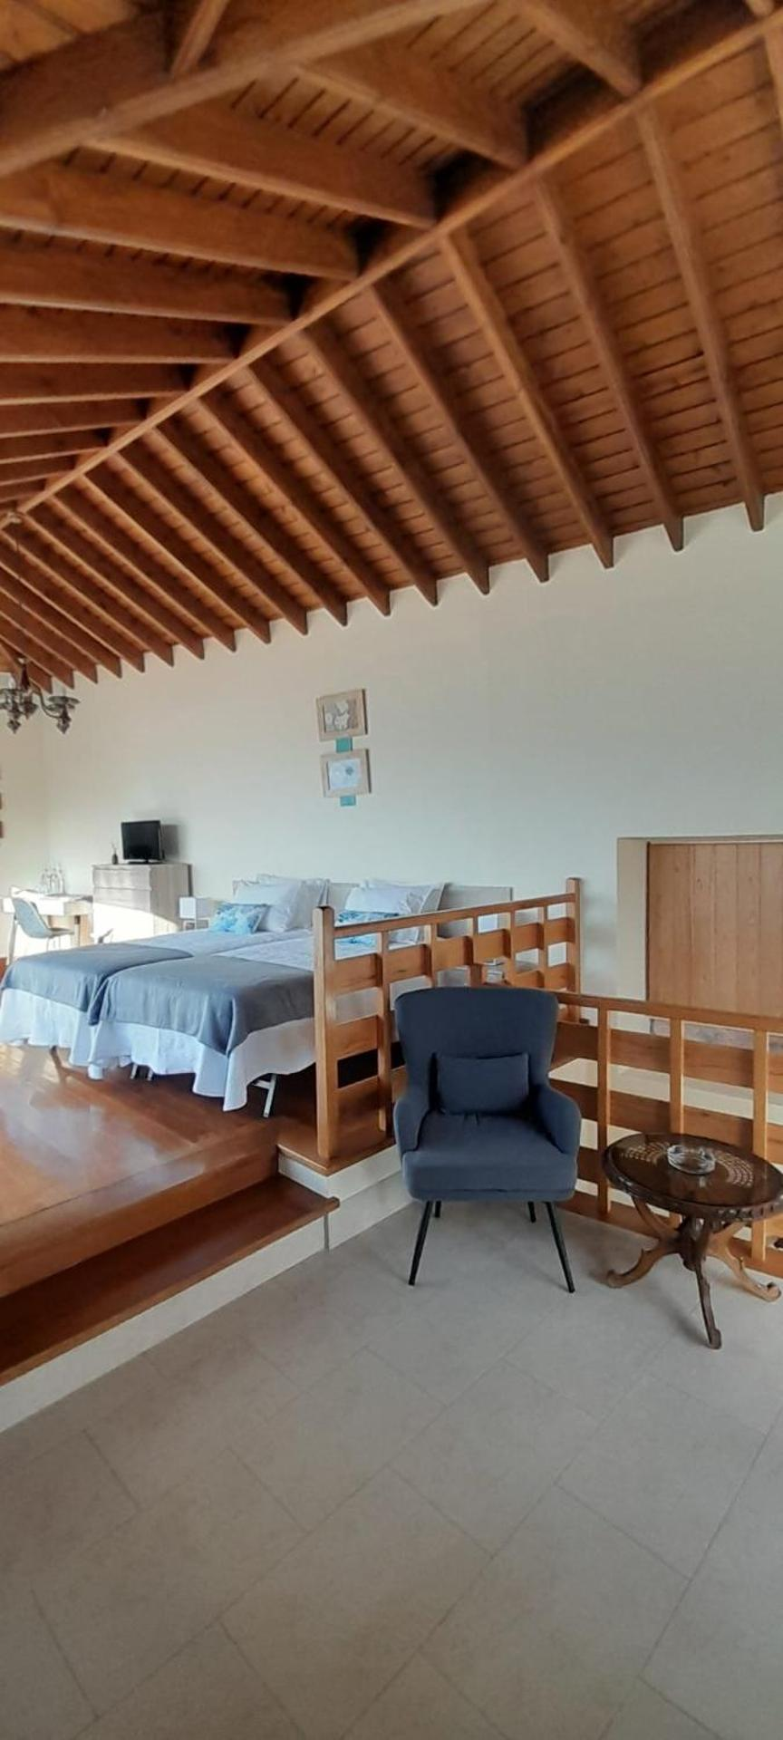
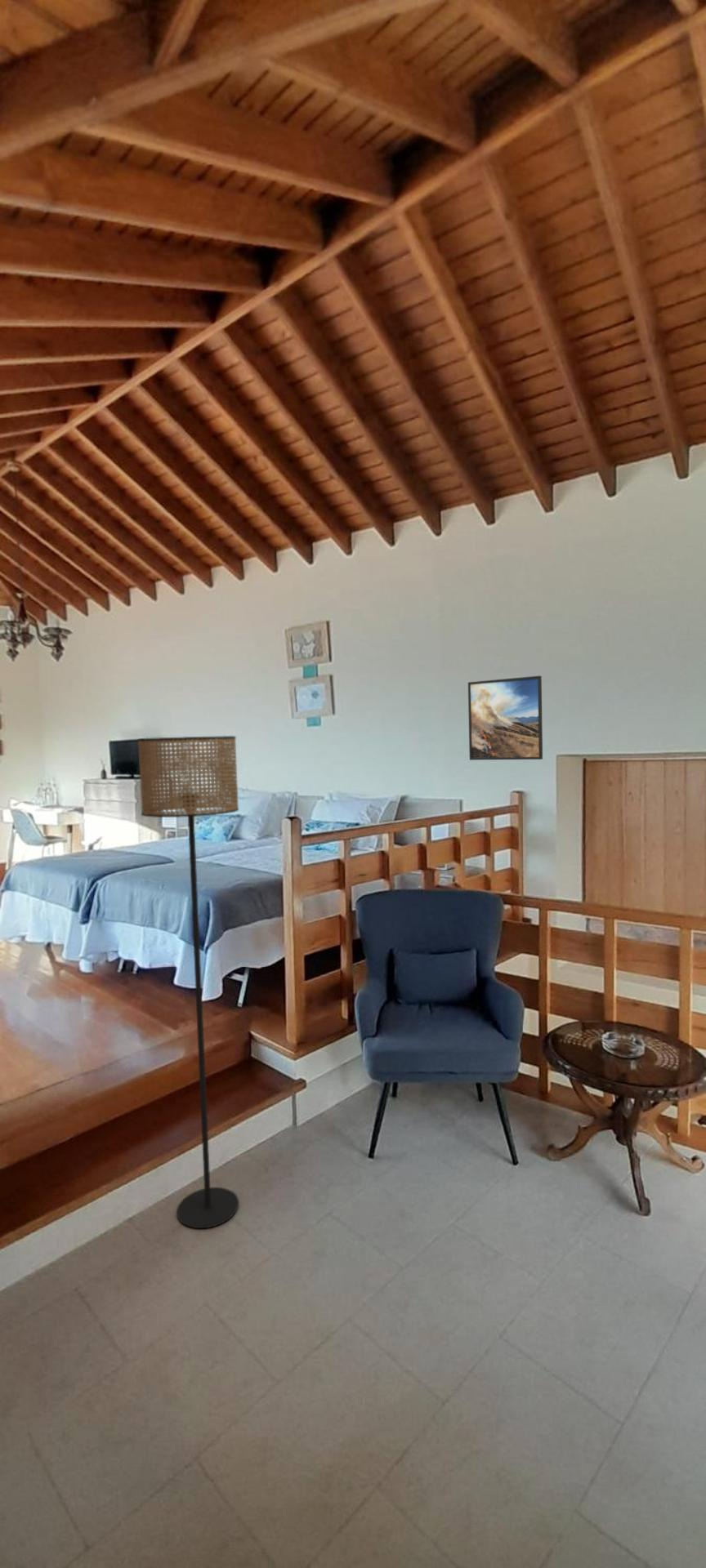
+ floor lamp [137,735,239,1229]
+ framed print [467,675,543,761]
